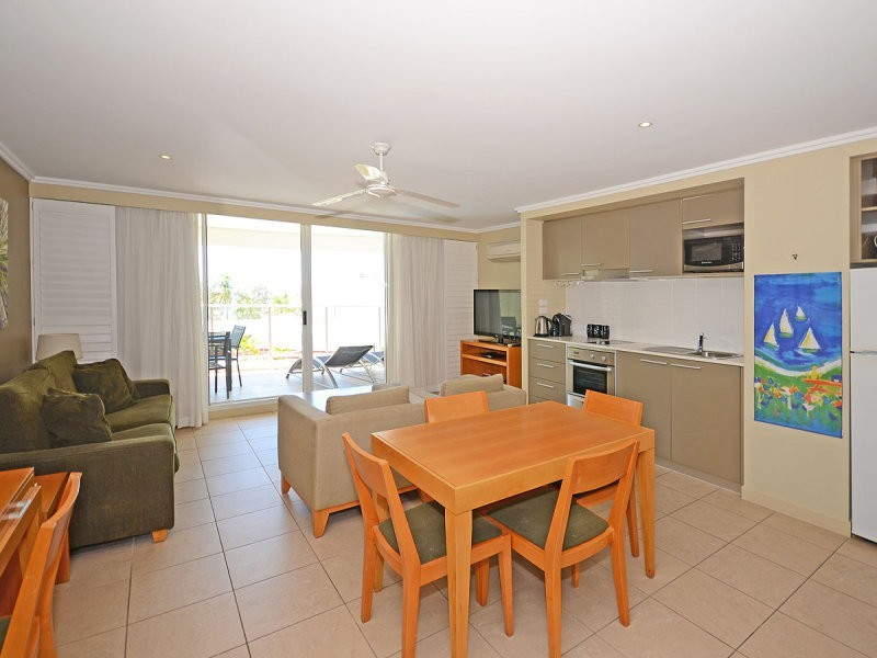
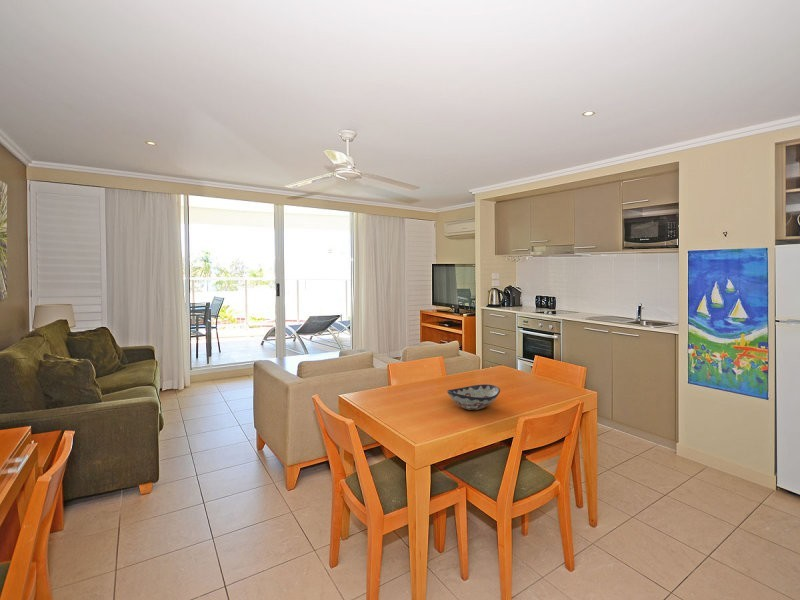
+ decorative bowl [446,383,501,411]
